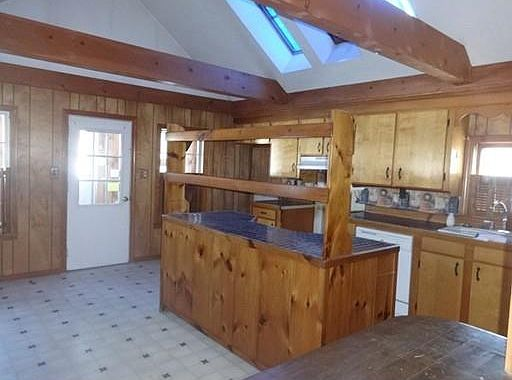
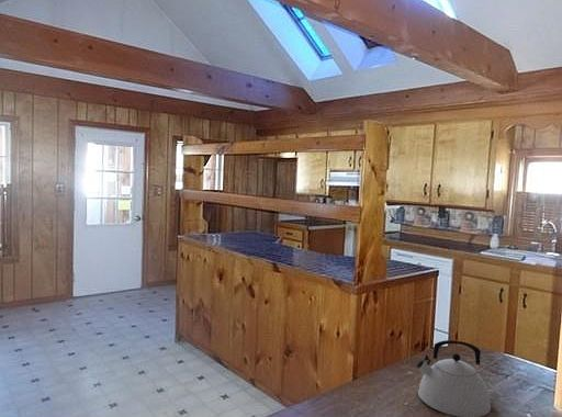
+ kettle [416,339,492,417]
